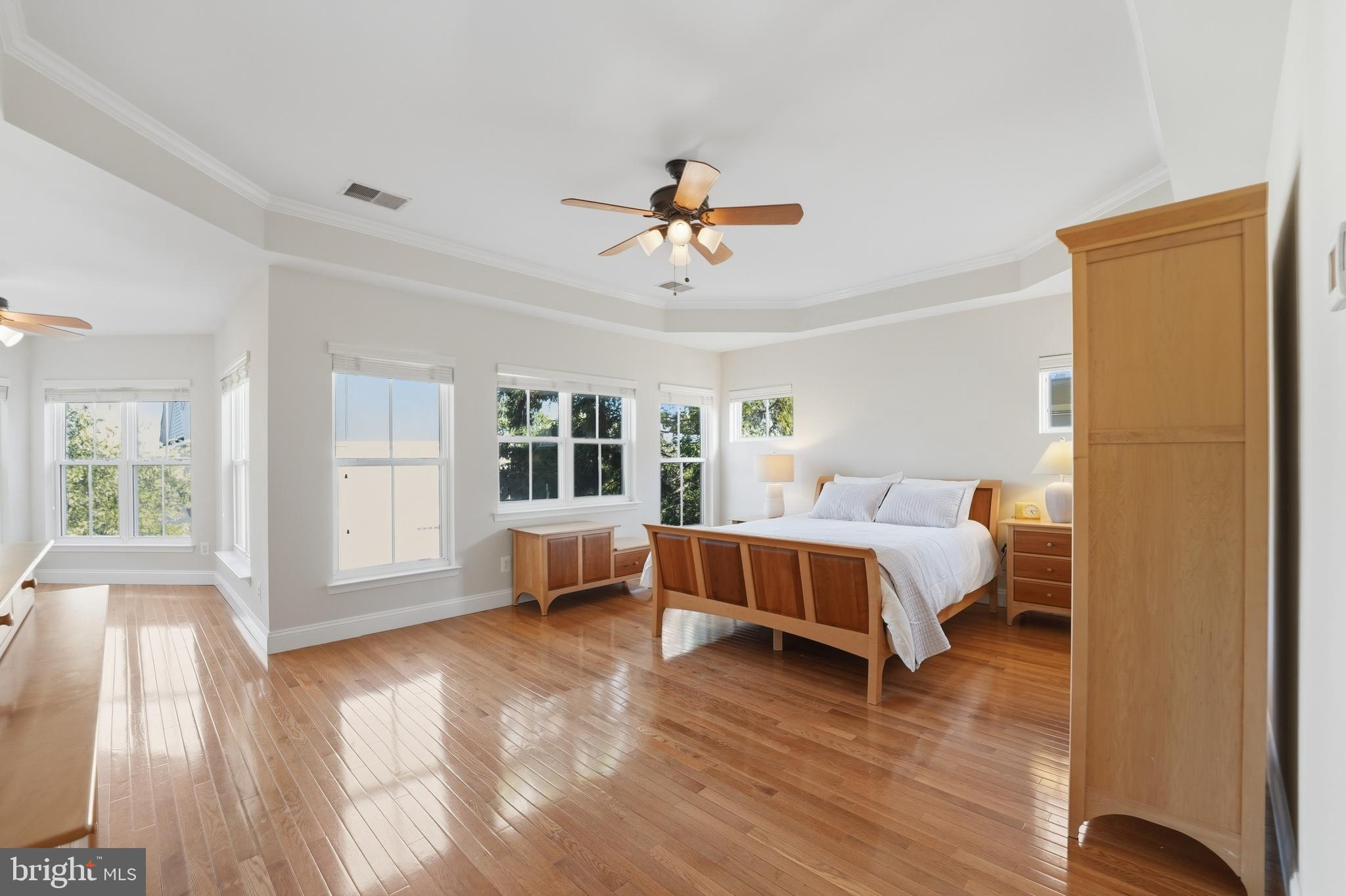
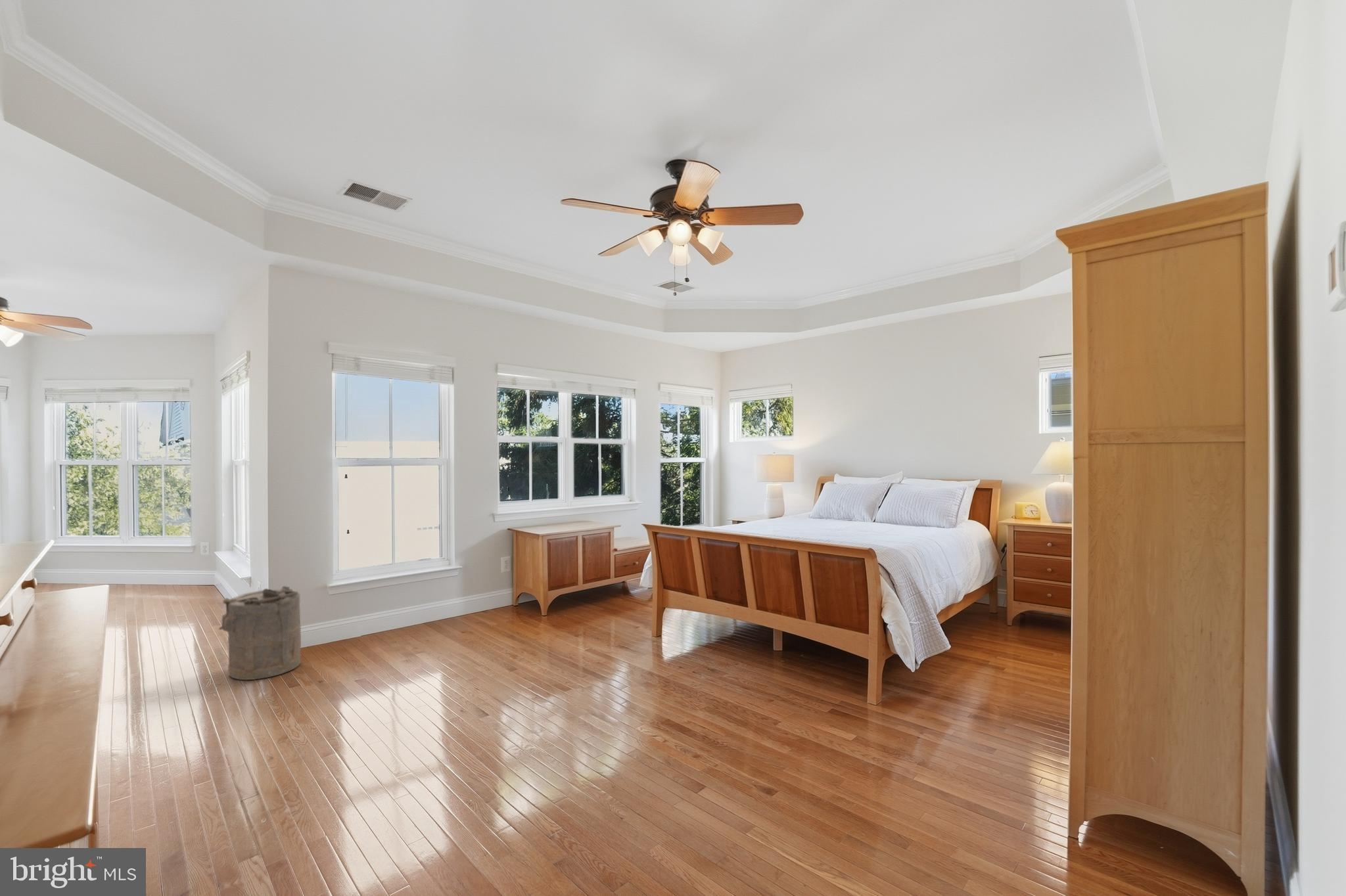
+ laundry hamper [218,585,302,681]
